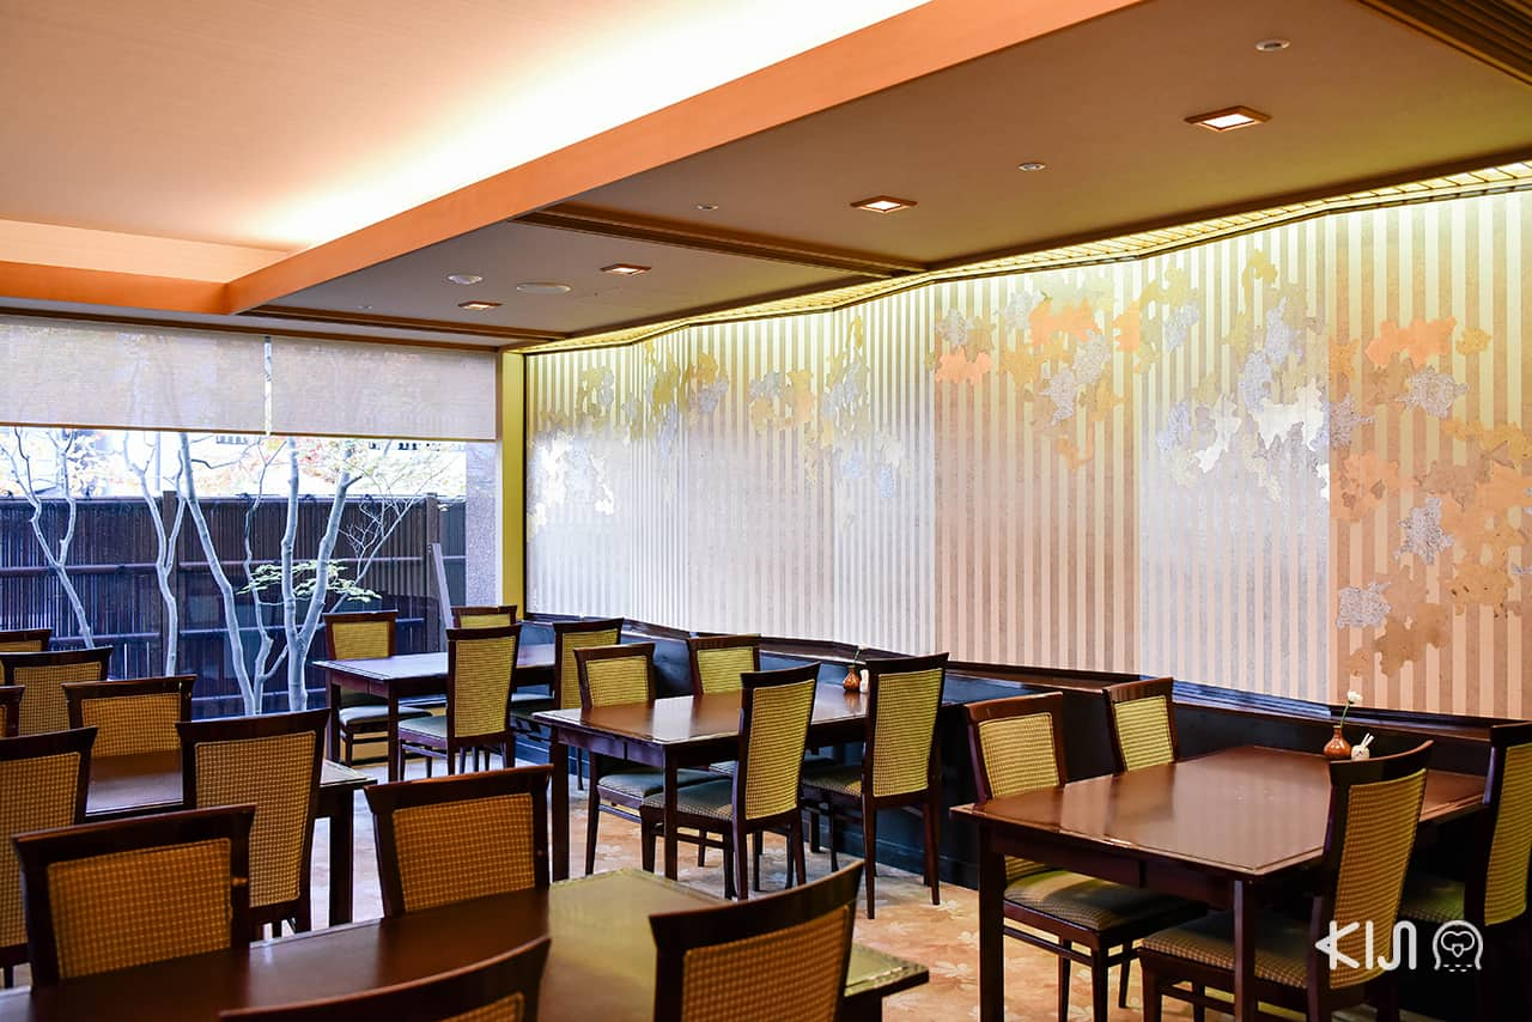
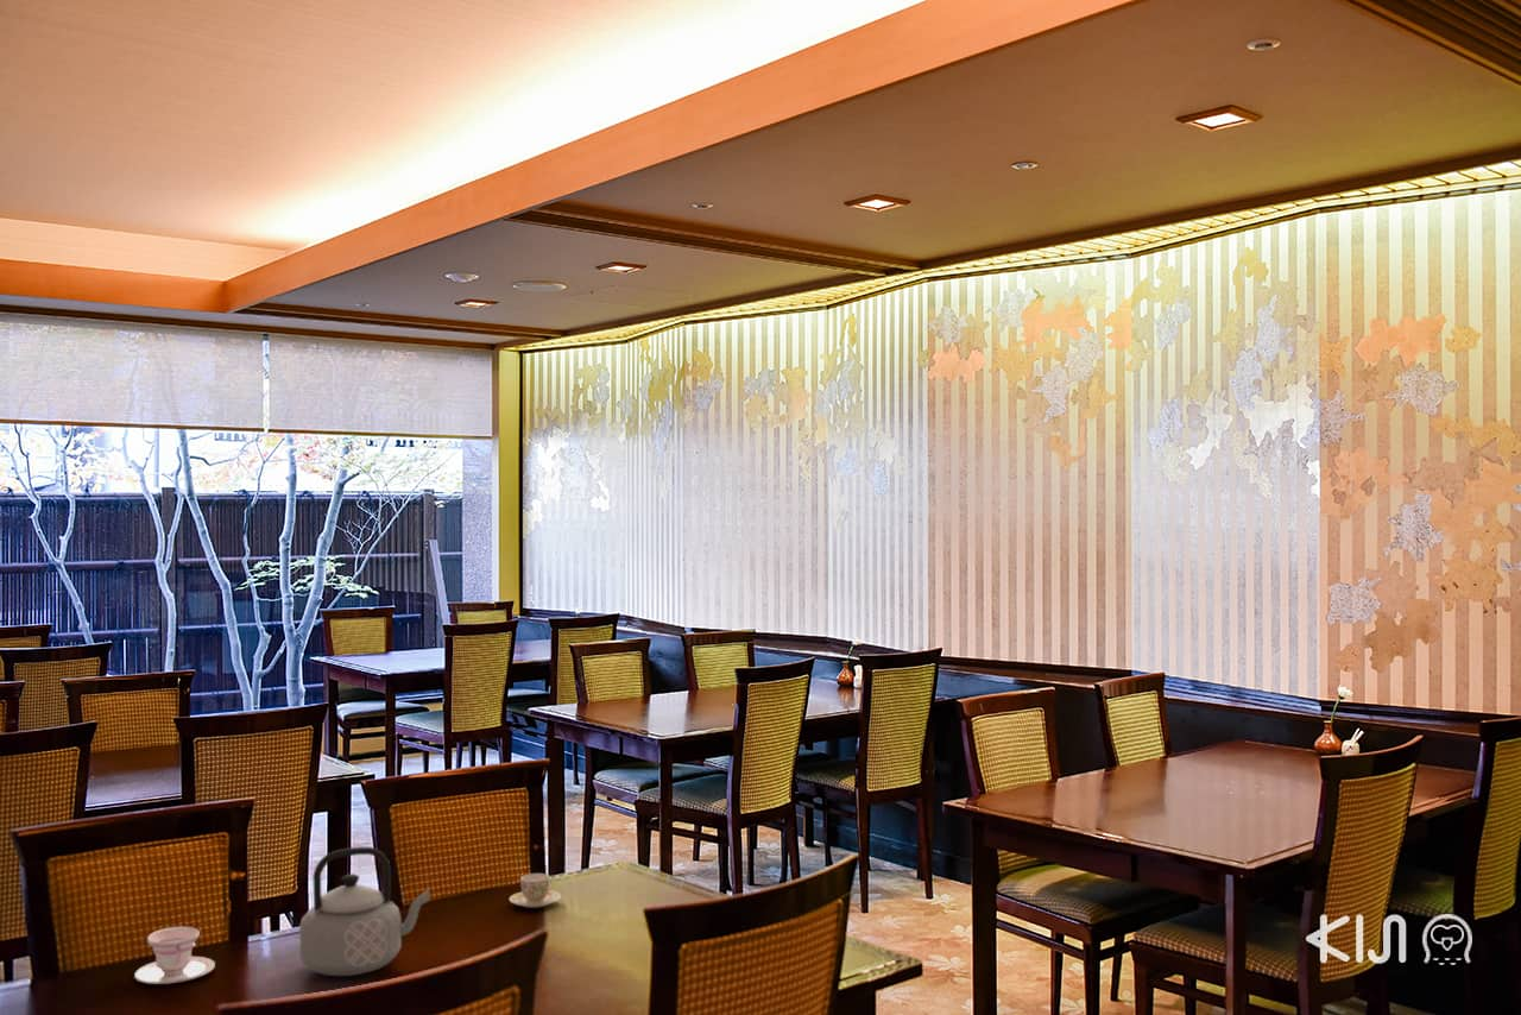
+ teacup [133,926,216,985]
+ teacup [509,872,562,909]
+ teapot [298,846,431,977]
